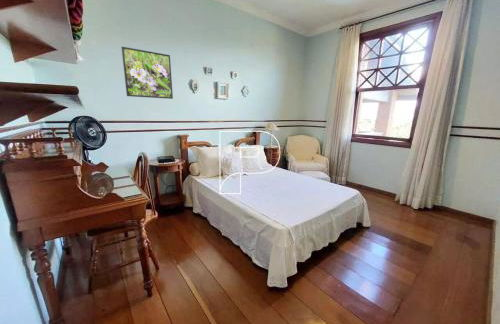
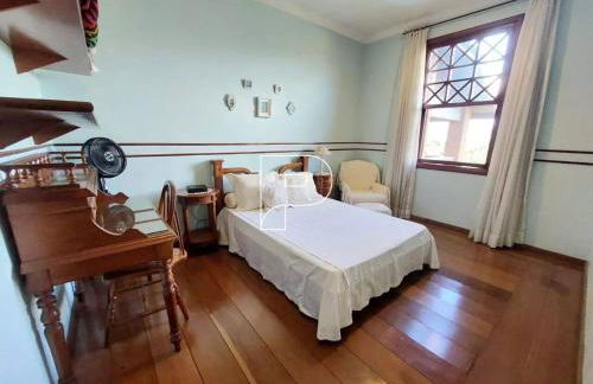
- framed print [120,46,174,100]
